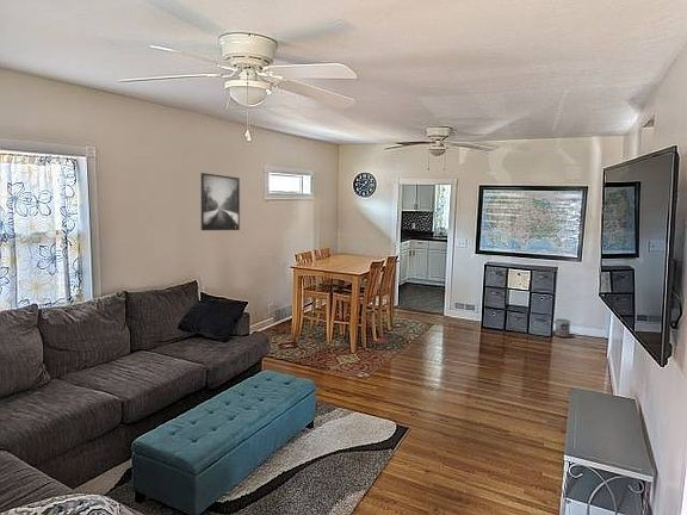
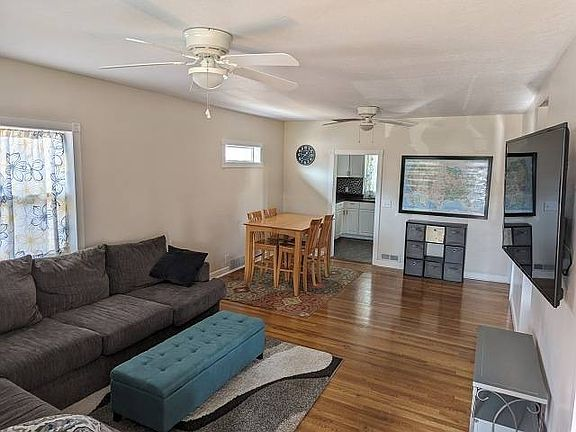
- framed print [200,172,241,231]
- trash can [550,317,575,339]
